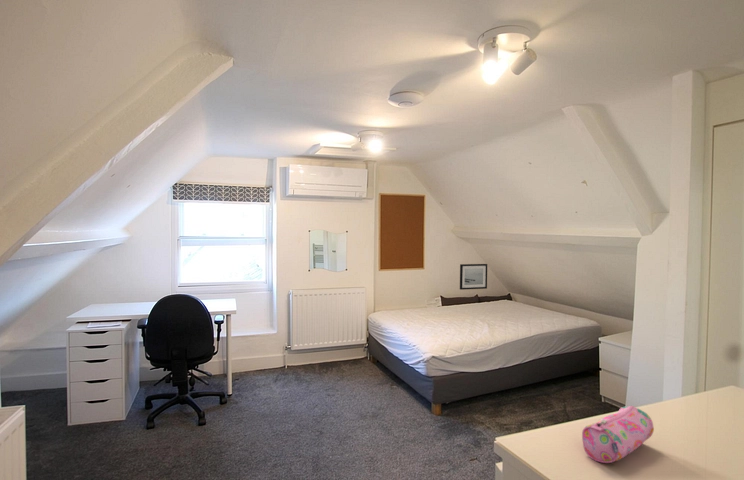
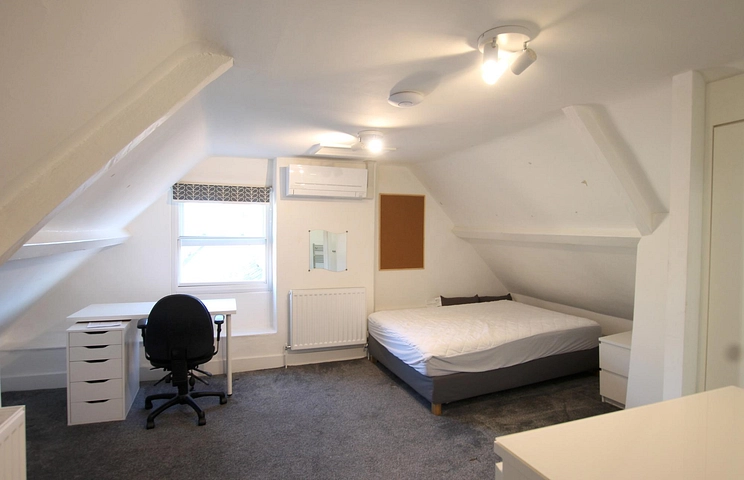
- wall art [459,263,488,291]
- pencil case [581,405,655,464]
